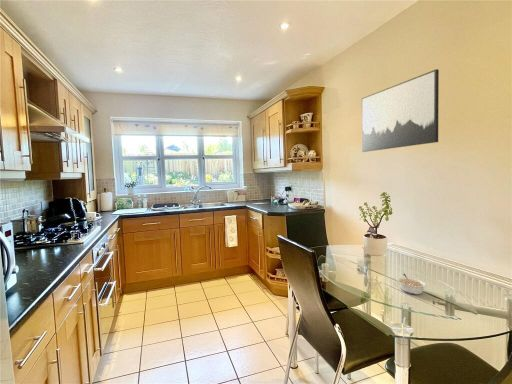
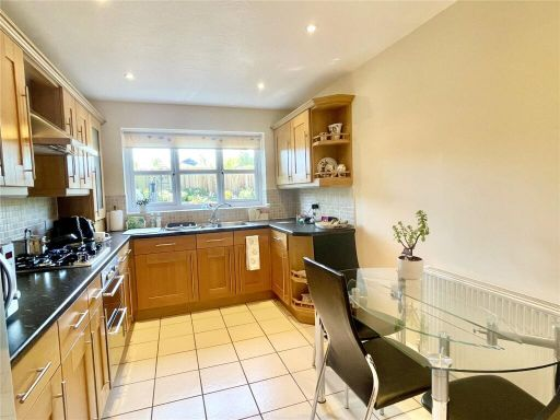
- wall art [361,68,440,153]
- legume [396,273,428,295]
